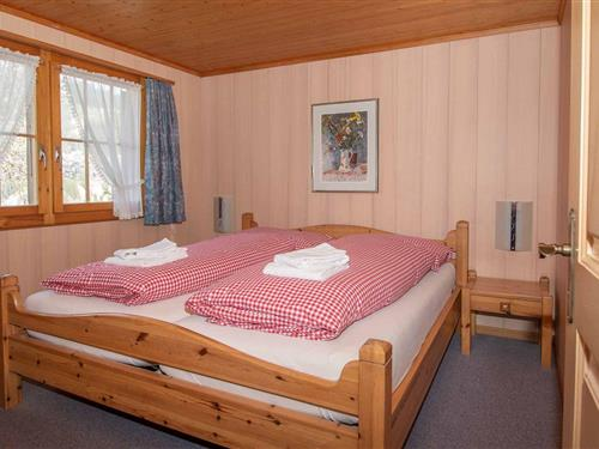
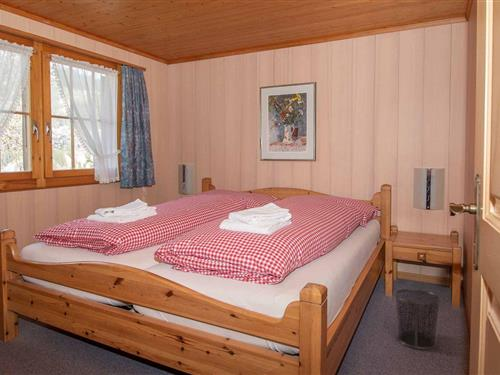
+ waste bin [393,288,443,350]
